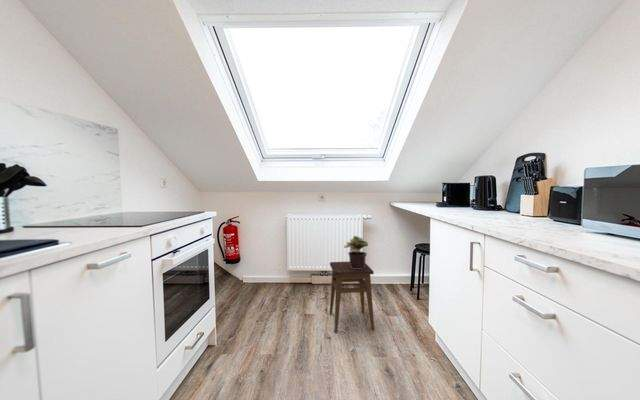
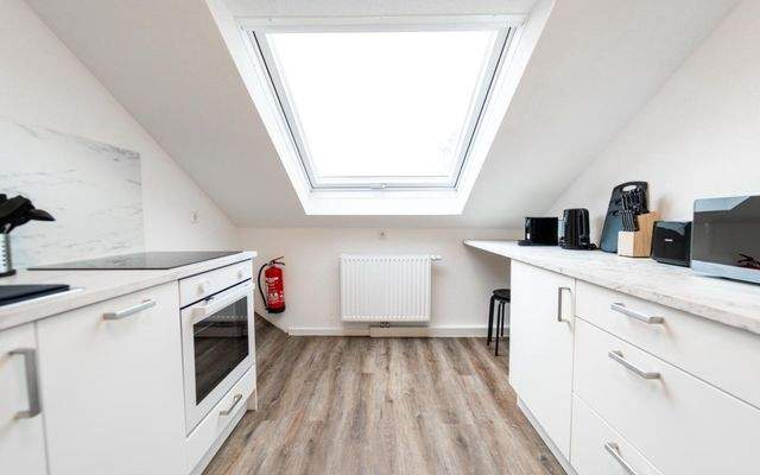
- stool [329,261,375,333]
- potted plant [343,235,369,269]
